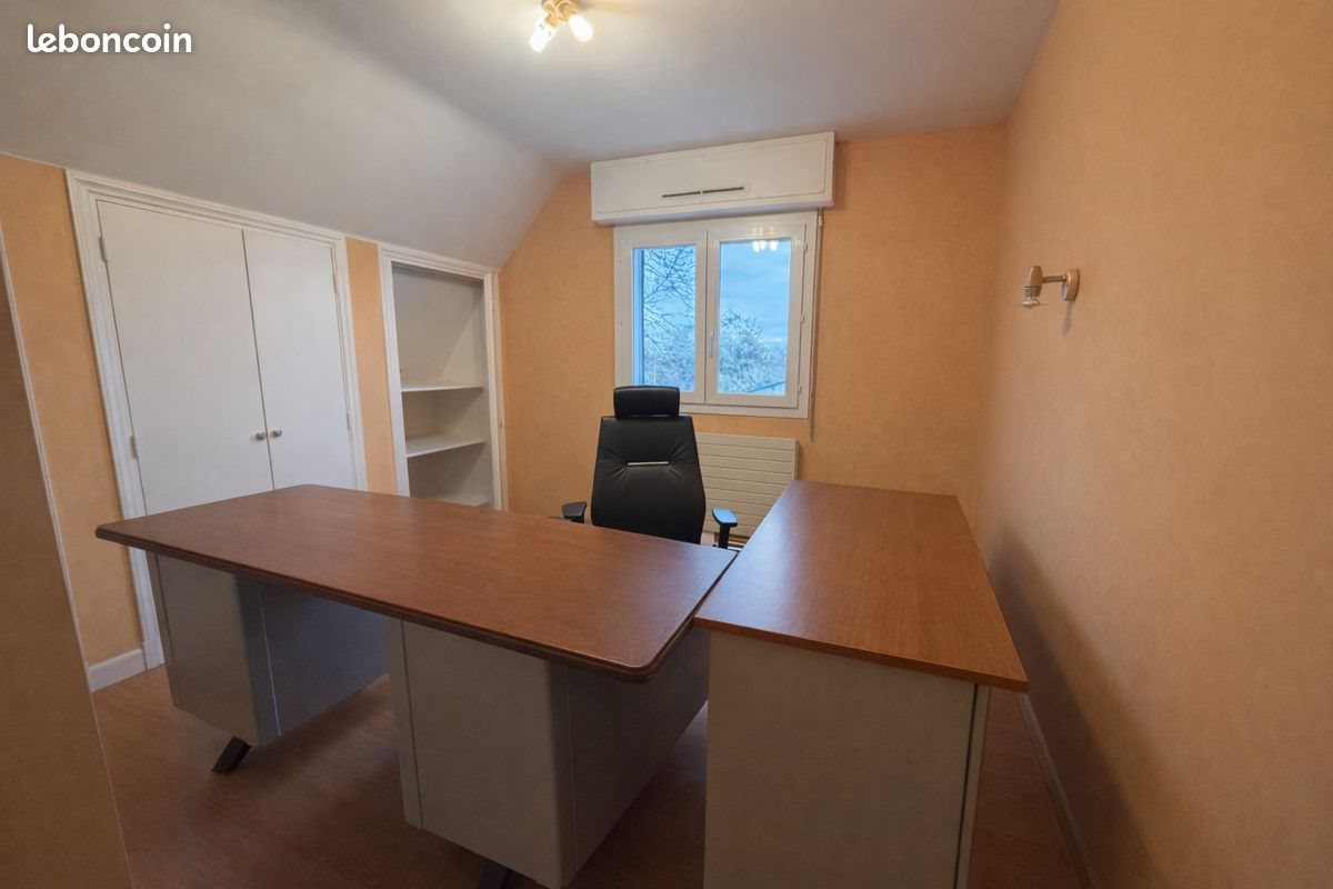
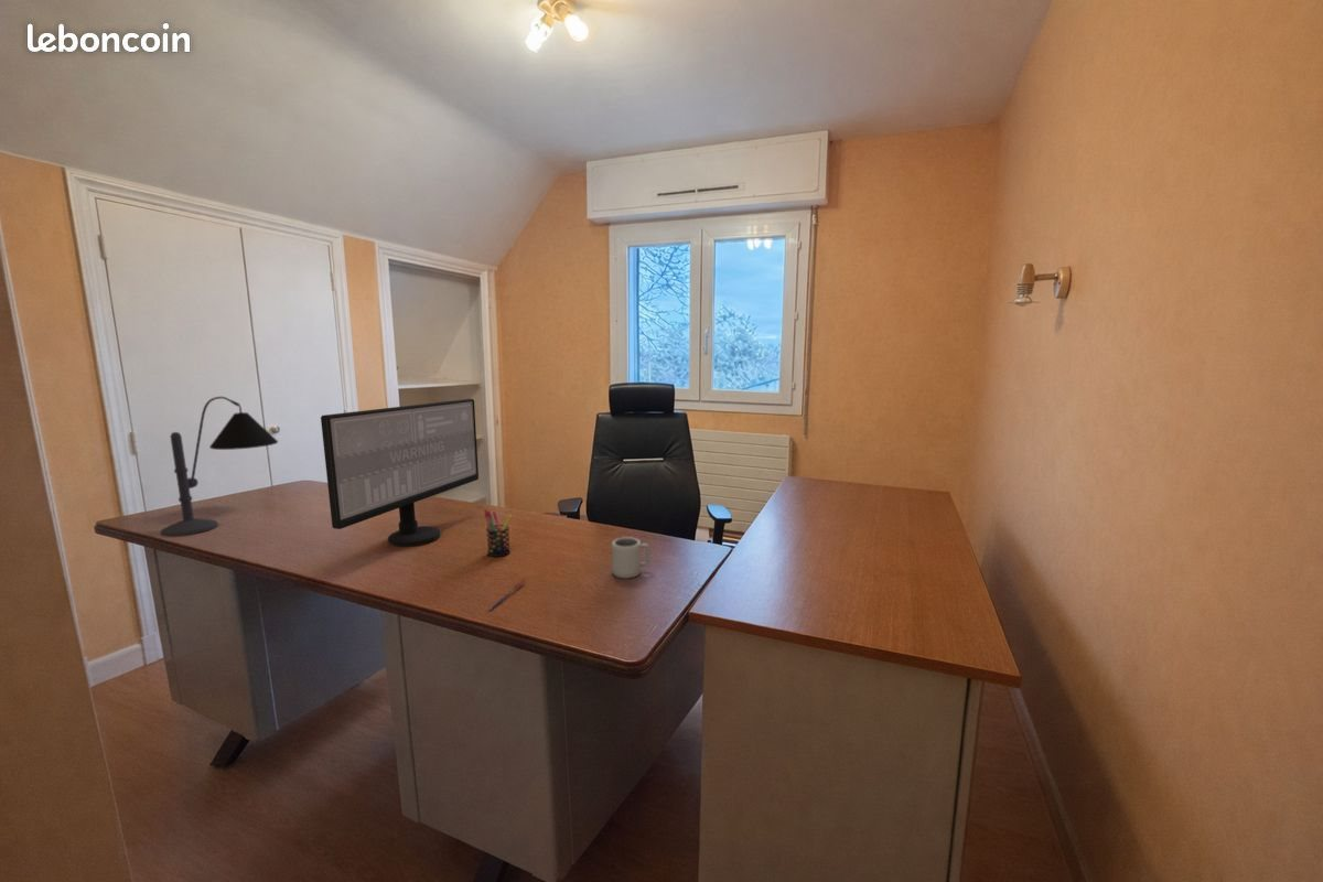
+ pen [487,578,526,611]
+ desk lamp [159,396,279,537]
+ pen holder [484,508,513,558]
+ cup [611,536,652,579]
+ computer monitor [320,398,480,548]
